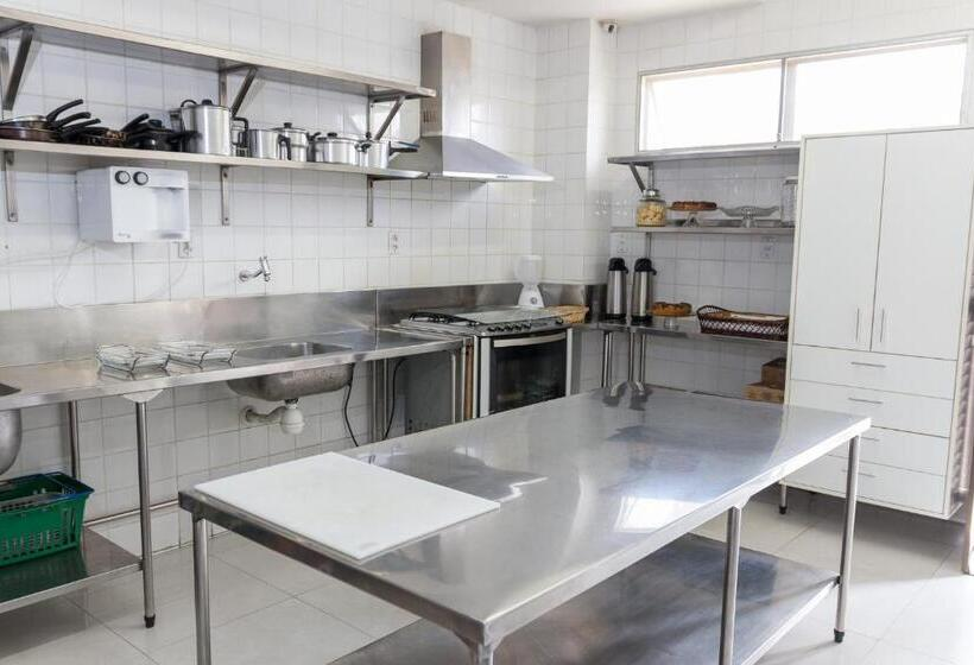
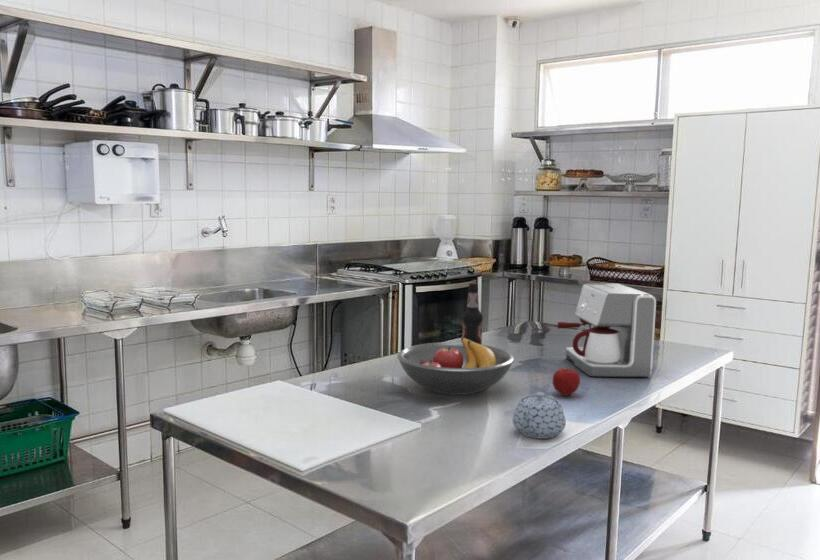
+ bottle [461,282,484,345]
+ fruit bowl [396,336,515,396]
+ teapot [512,391,567,440]
+ apple [551,367,581,397]
+ coffee maker [557,283,657,378]
